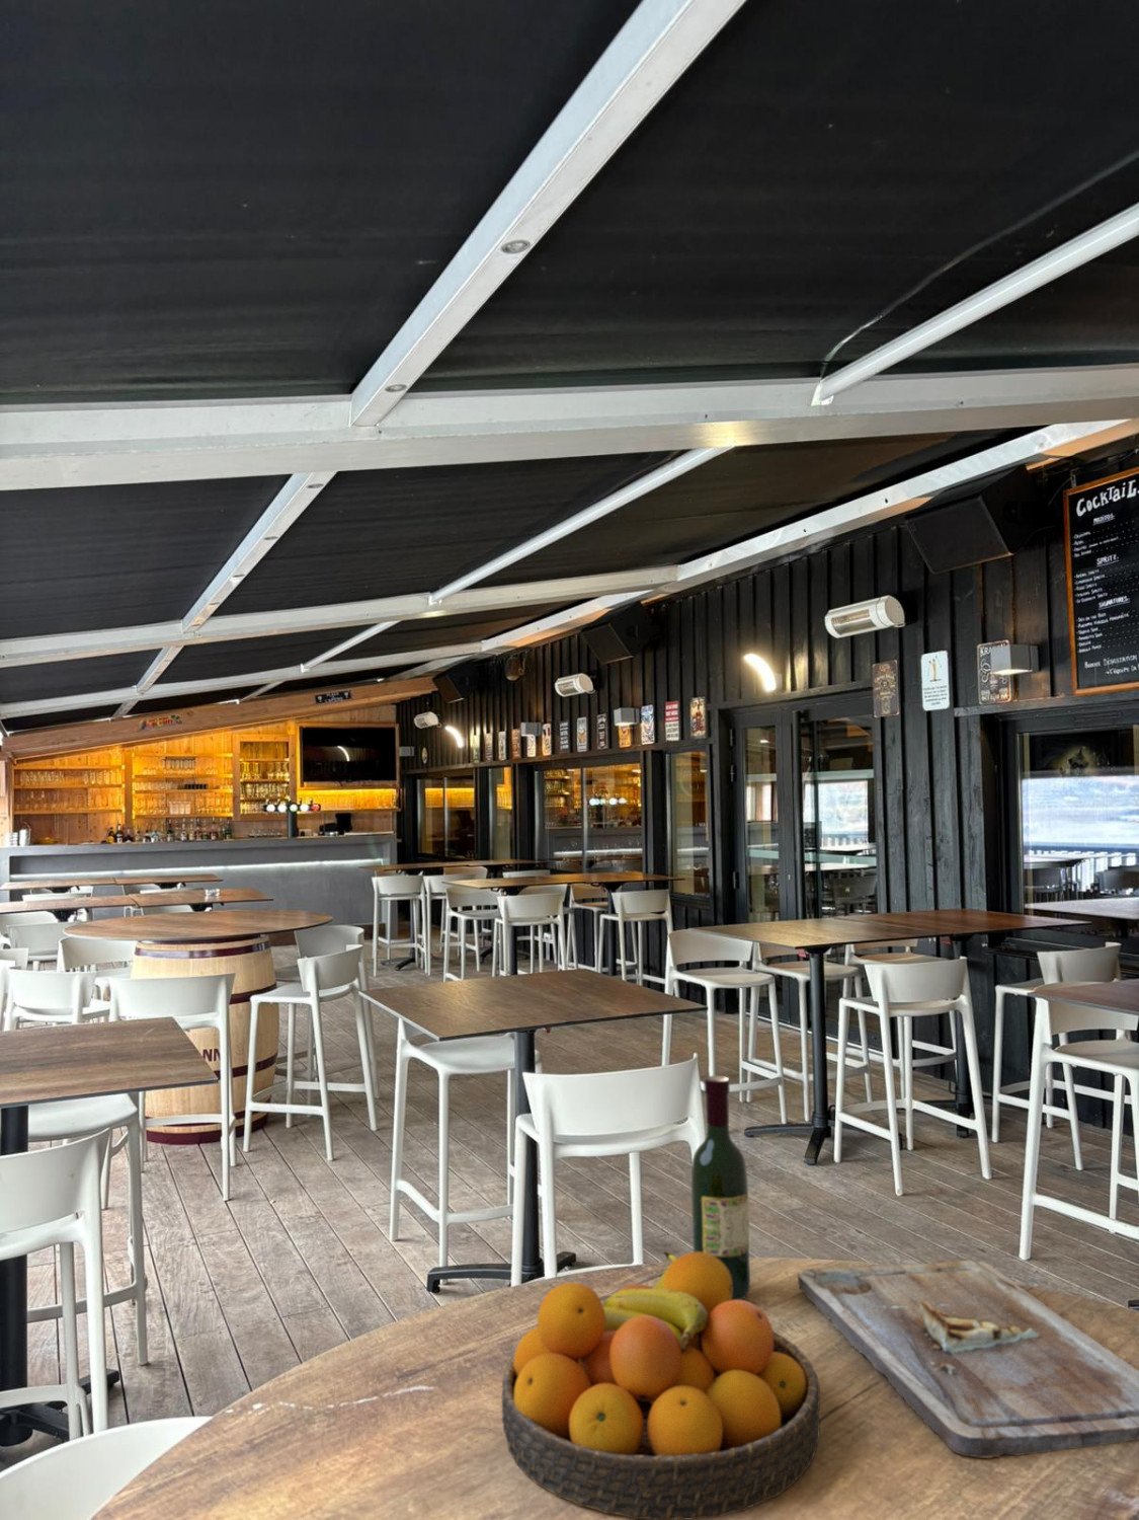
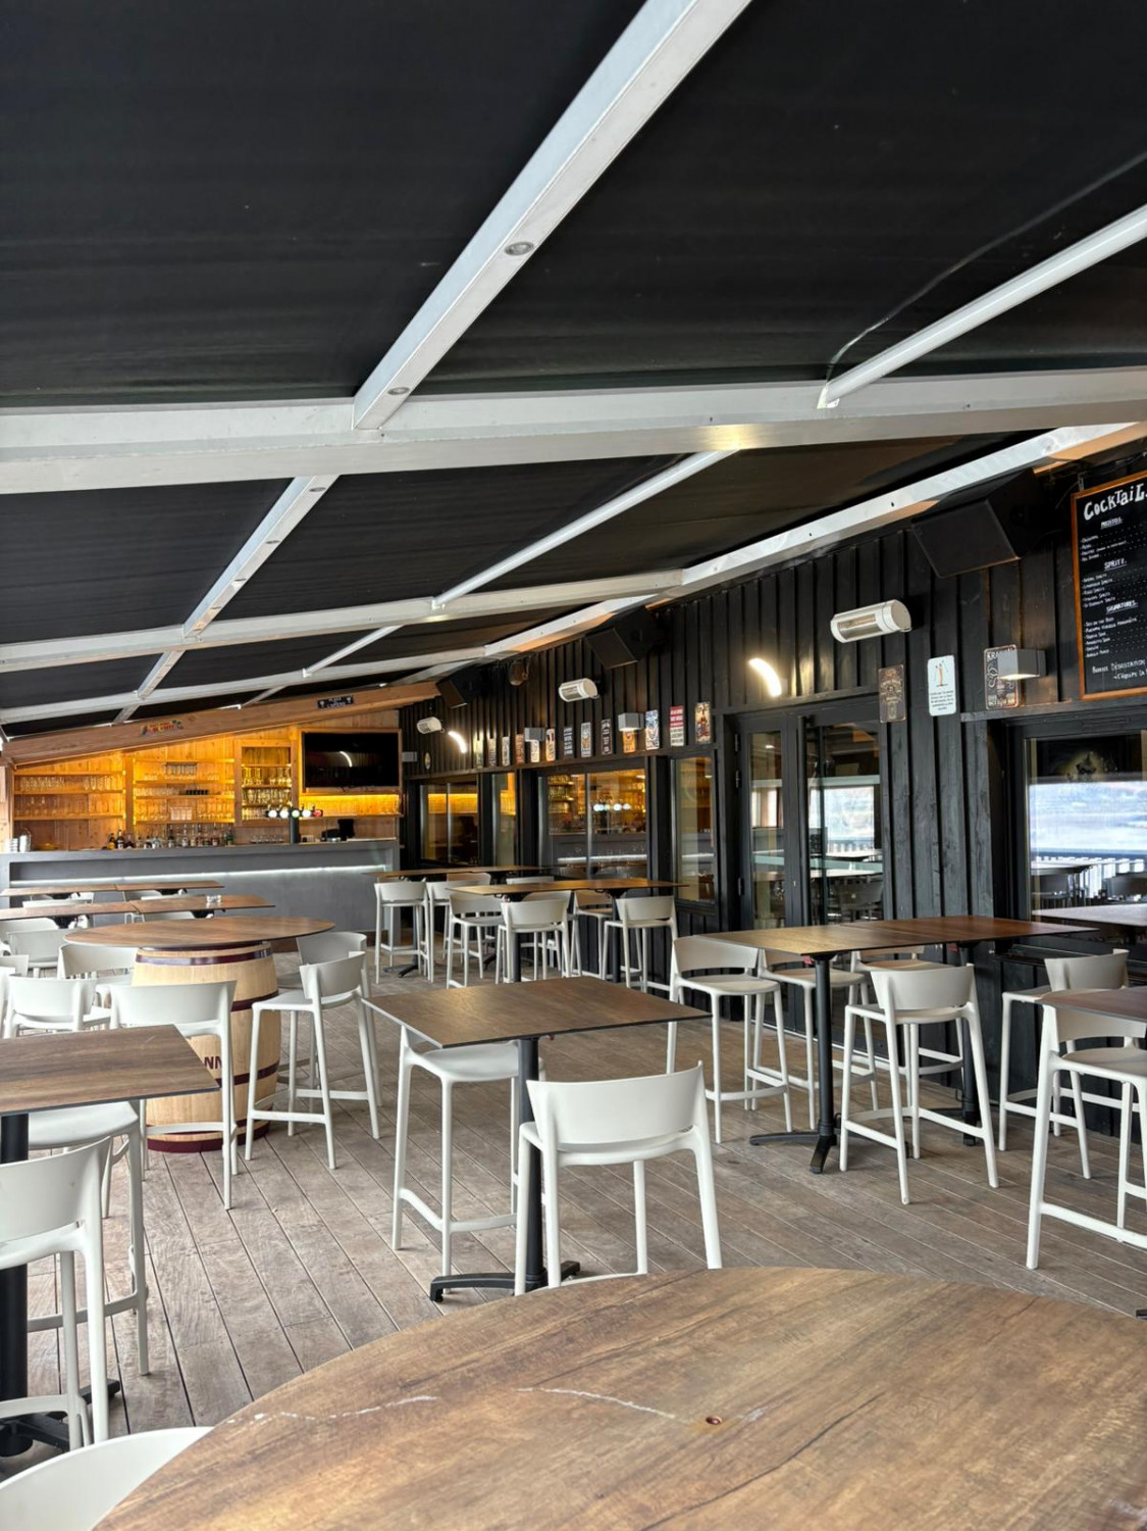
- wine bottle [690,1074,751,1300]
- cutting board [797,1259,1139,1459]
- fruit bowl [501,1250,821,1520]
